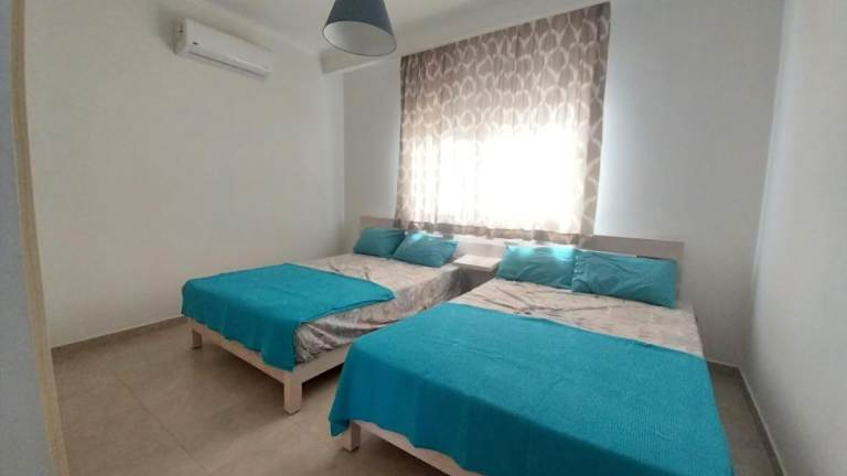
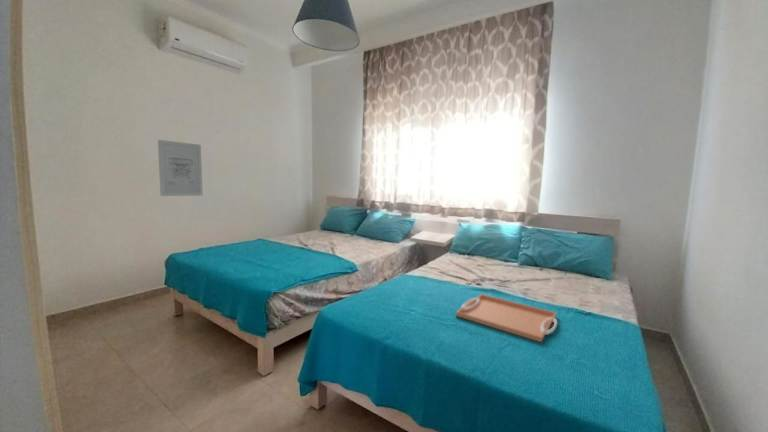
+ serving tray [455,293,558,343]
+ wall art [157,139,204,197]
